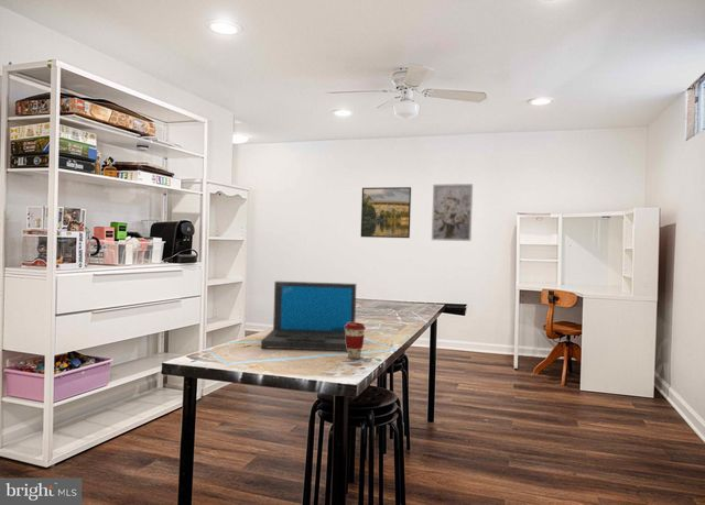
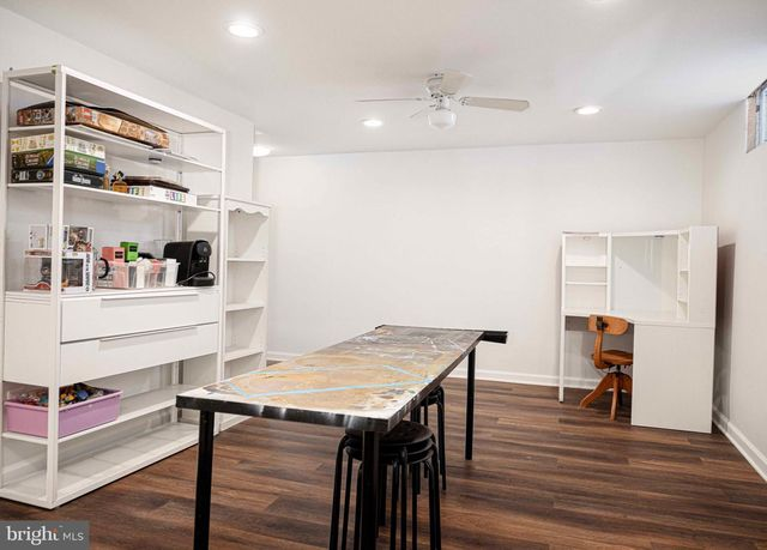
- laptop [260,281,357,352]
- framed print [360,186,412,239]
- coffee cup [345,321,367,360]
- wall art [431,183,474,242]
